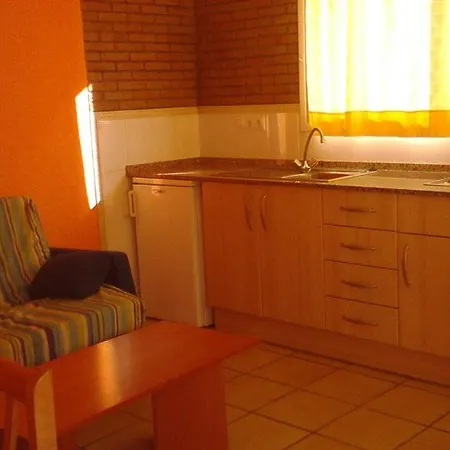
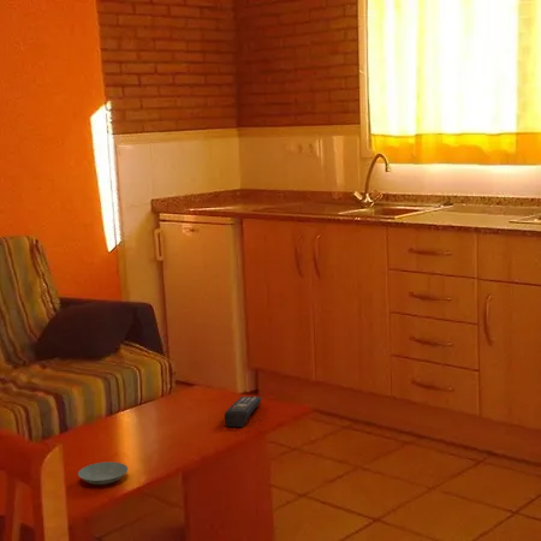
+ saucer [77,460,129,486]
+ remote control [224,396,262,428]
